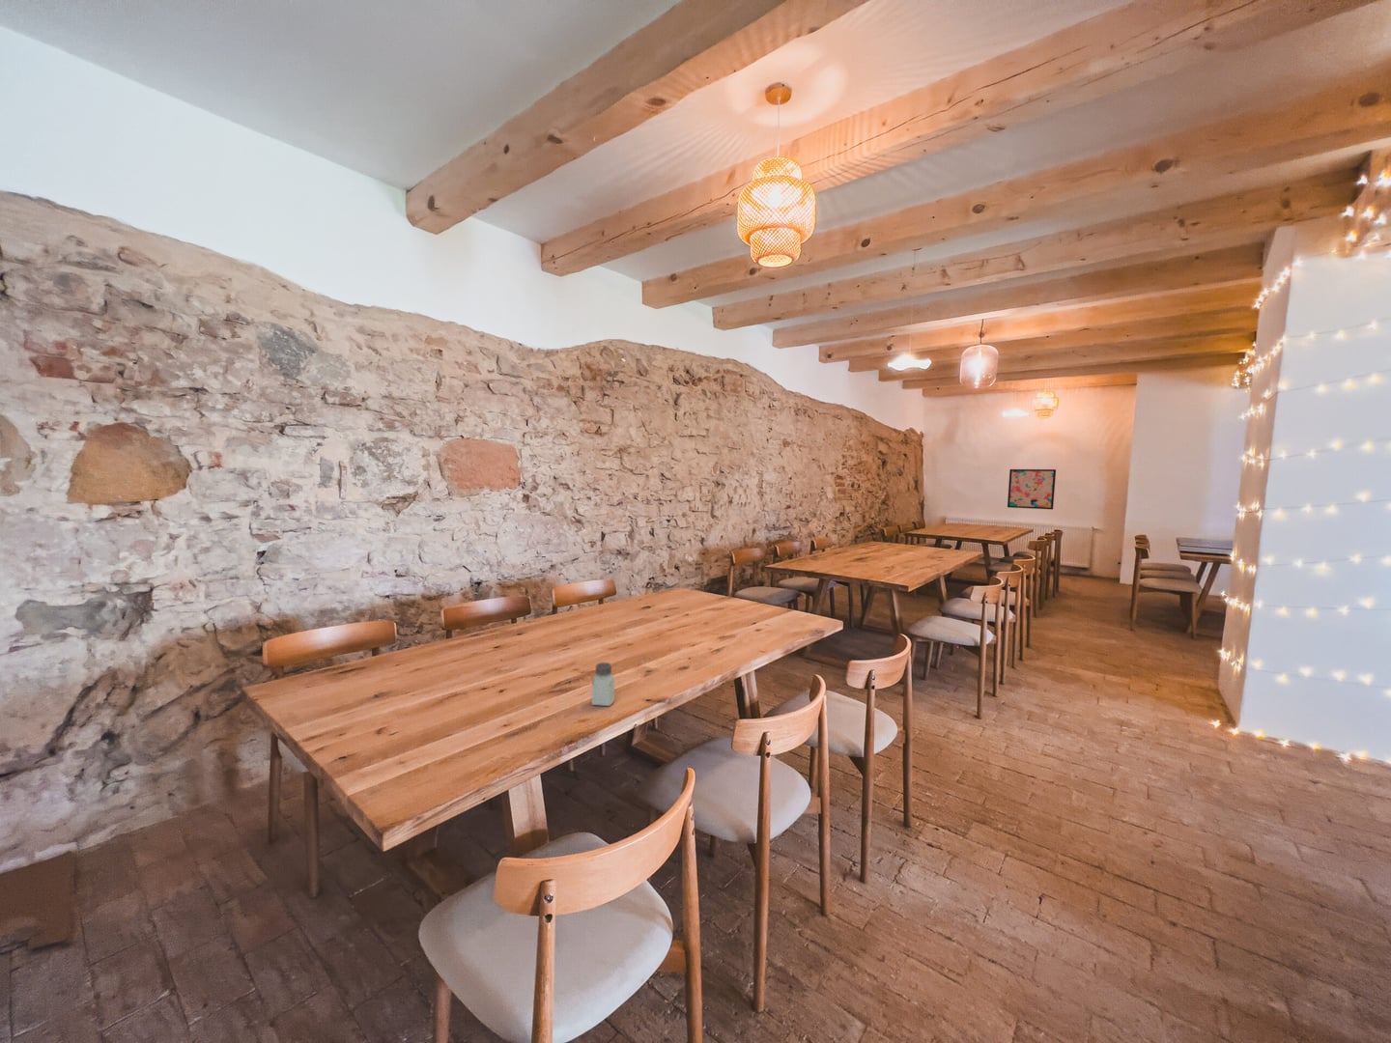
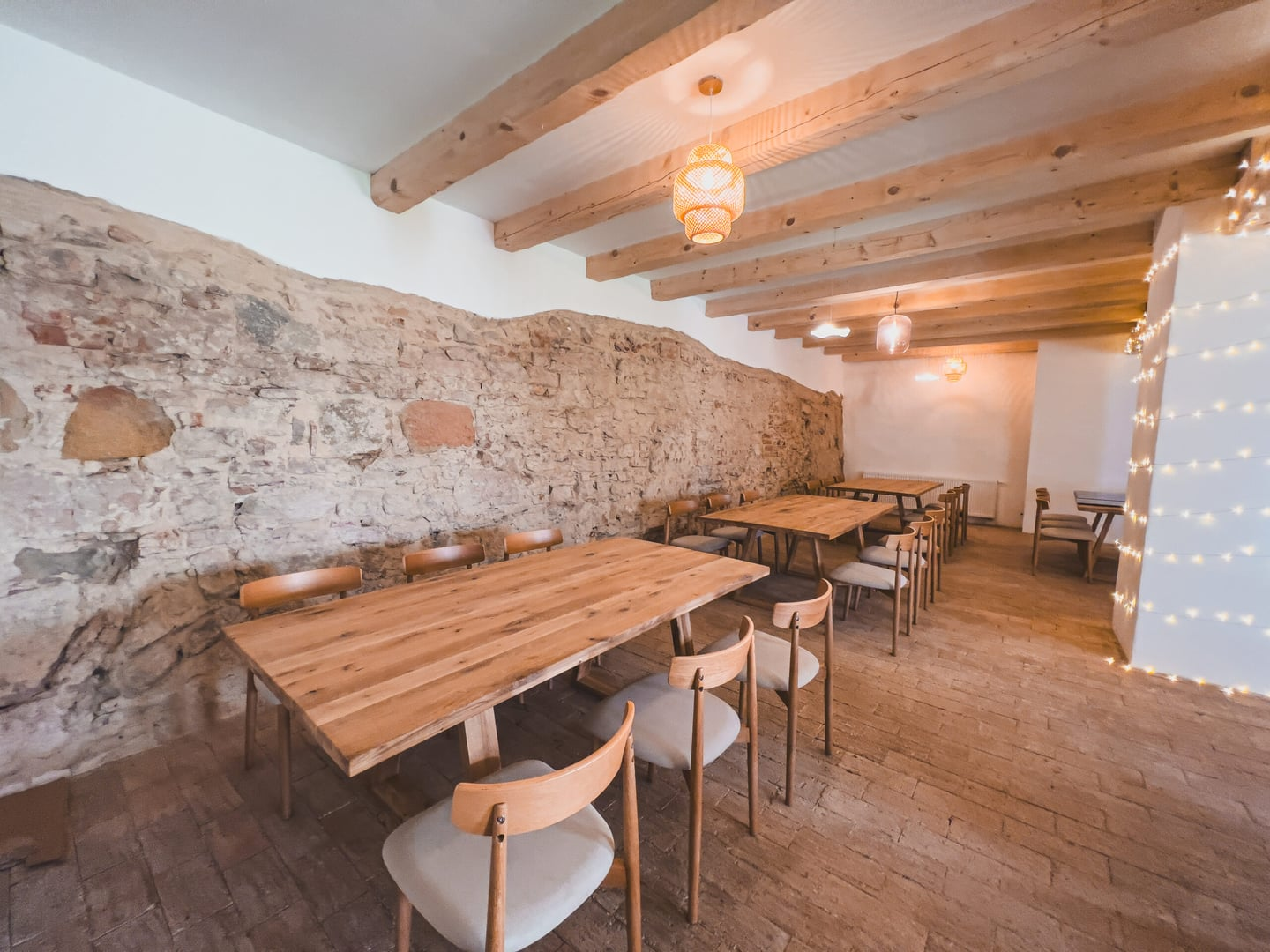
- saltshaker [591,662,616,707]
- wall art [1007,469,1057,509]
